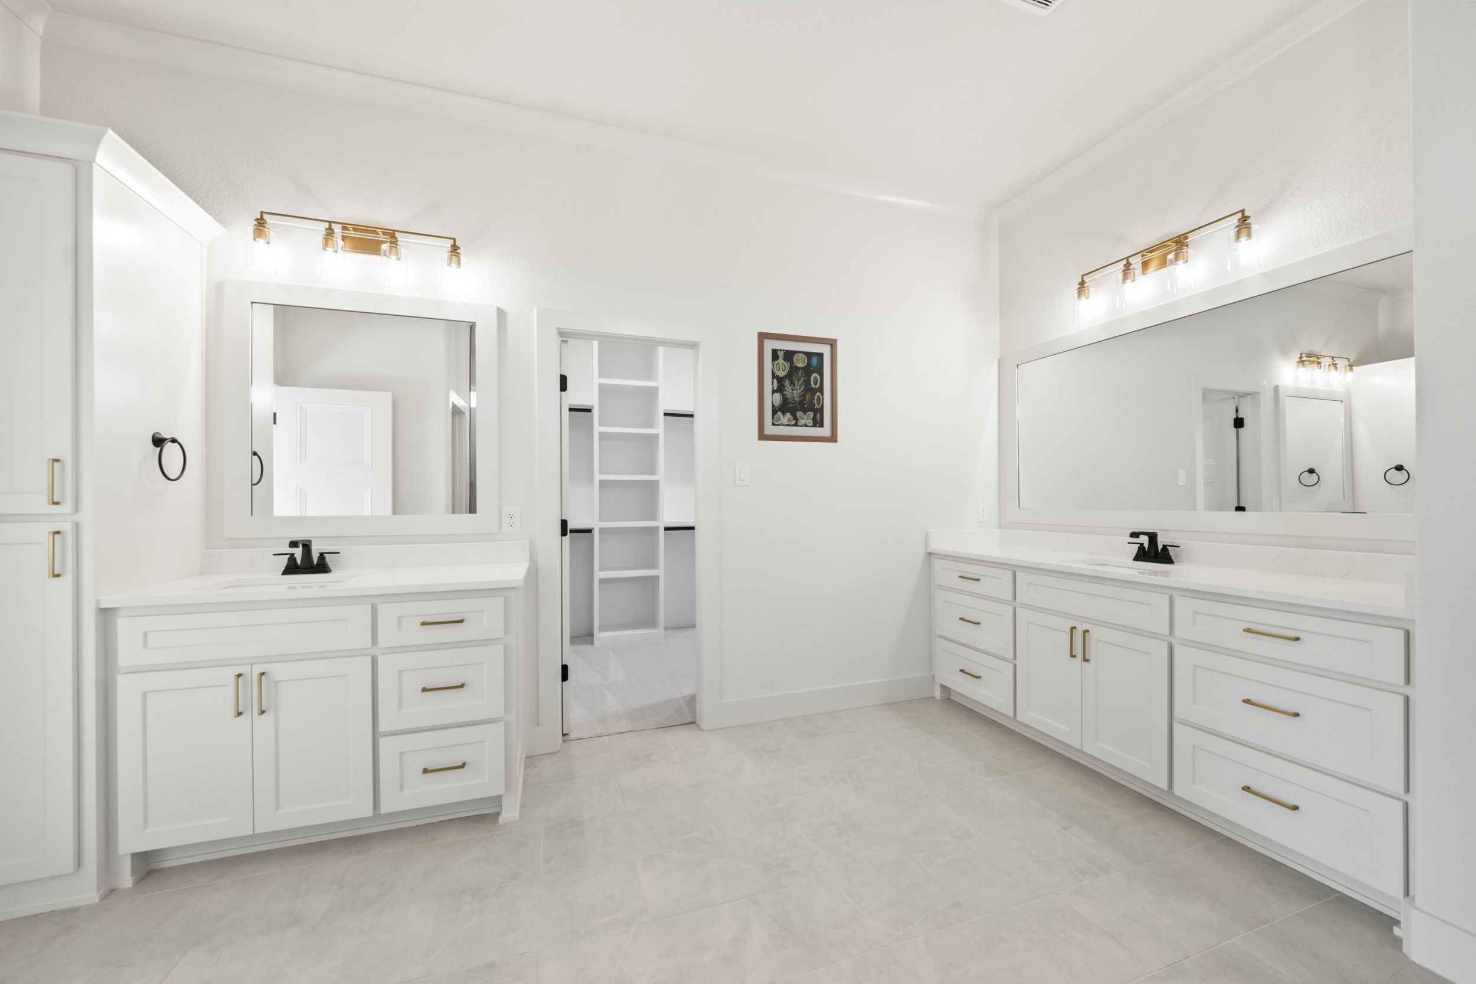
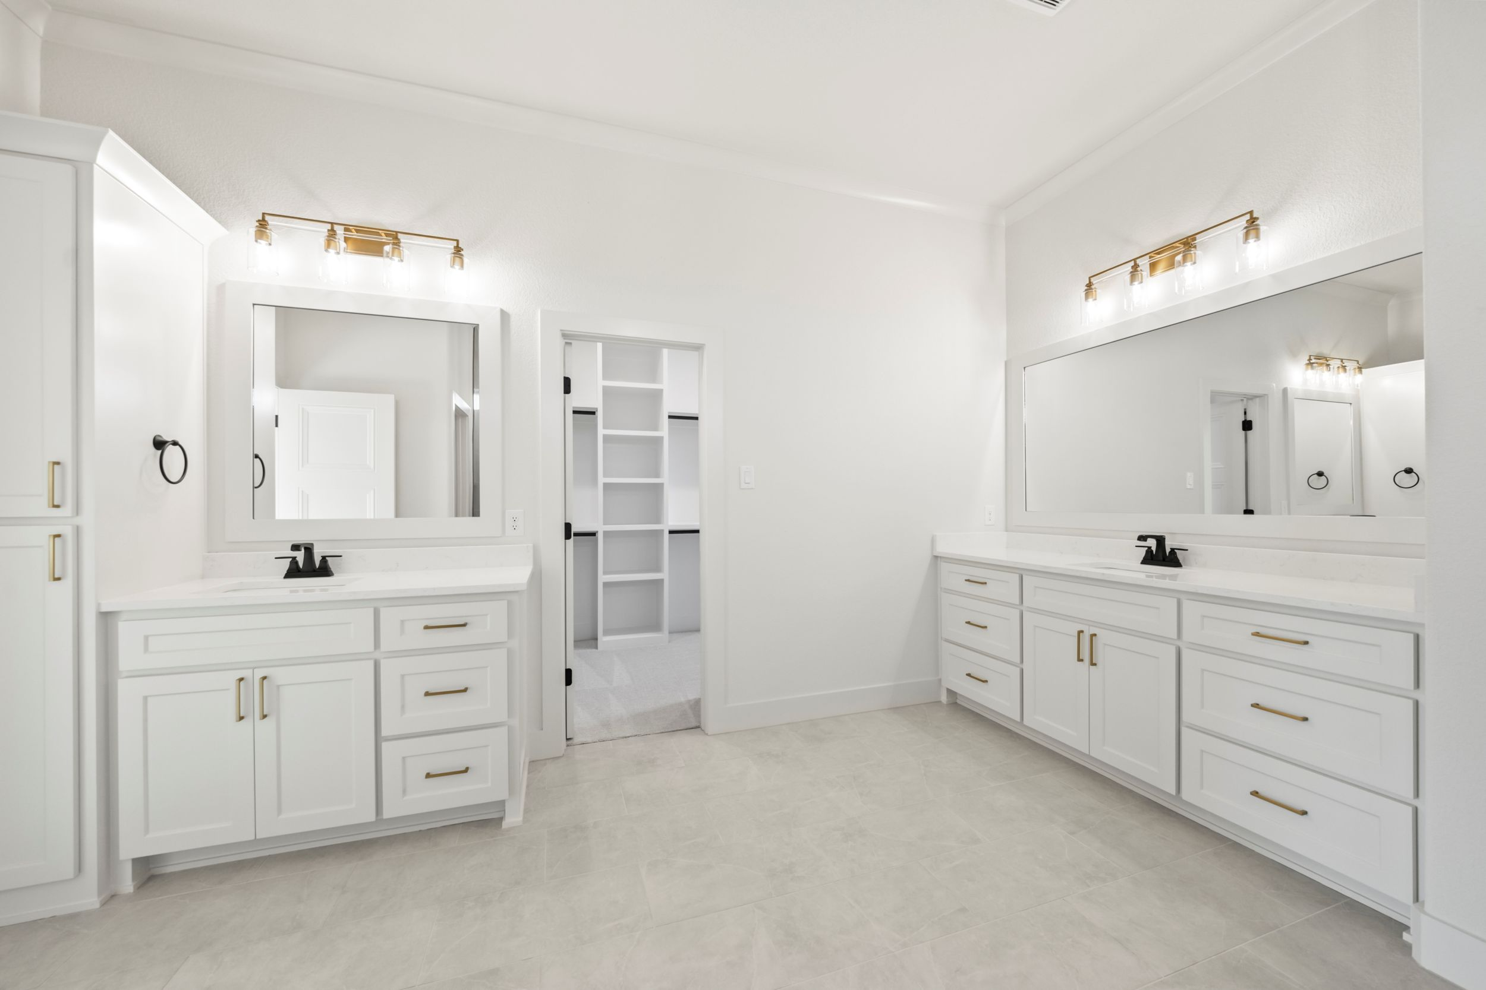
- wall art [757,332,838,444]
